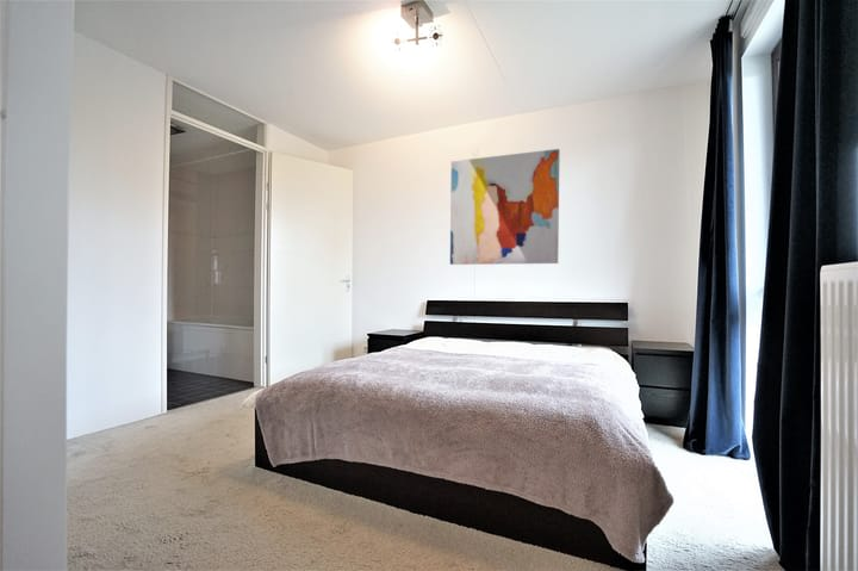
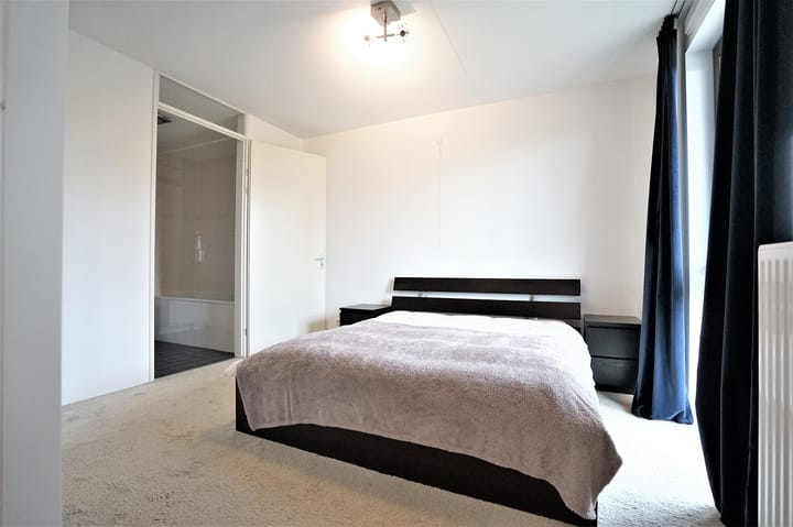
- wall art [449,148,561,266]
